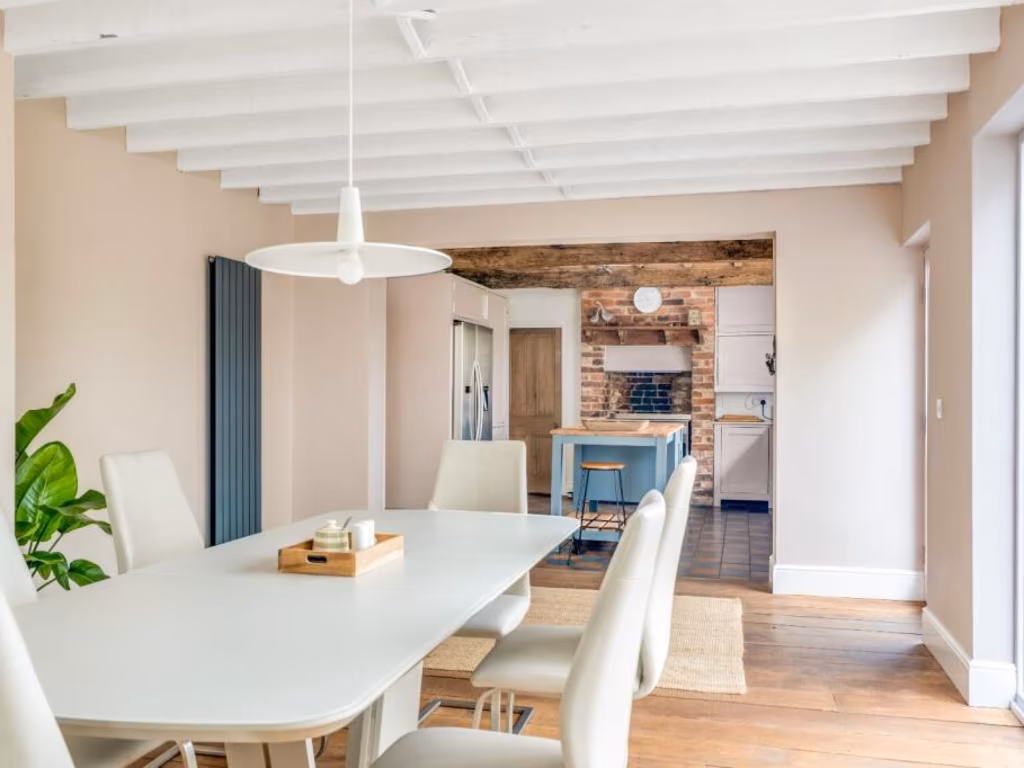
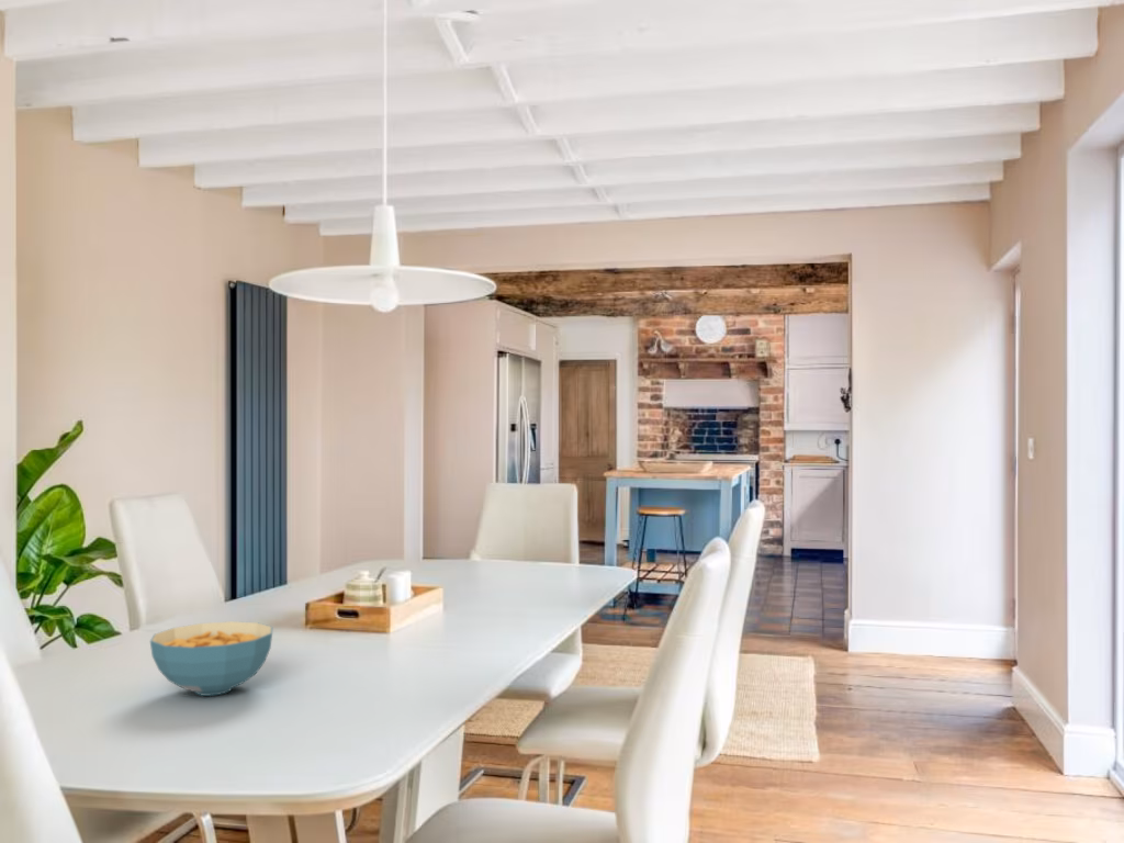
+ cereal bowl [149,620,273,697]
